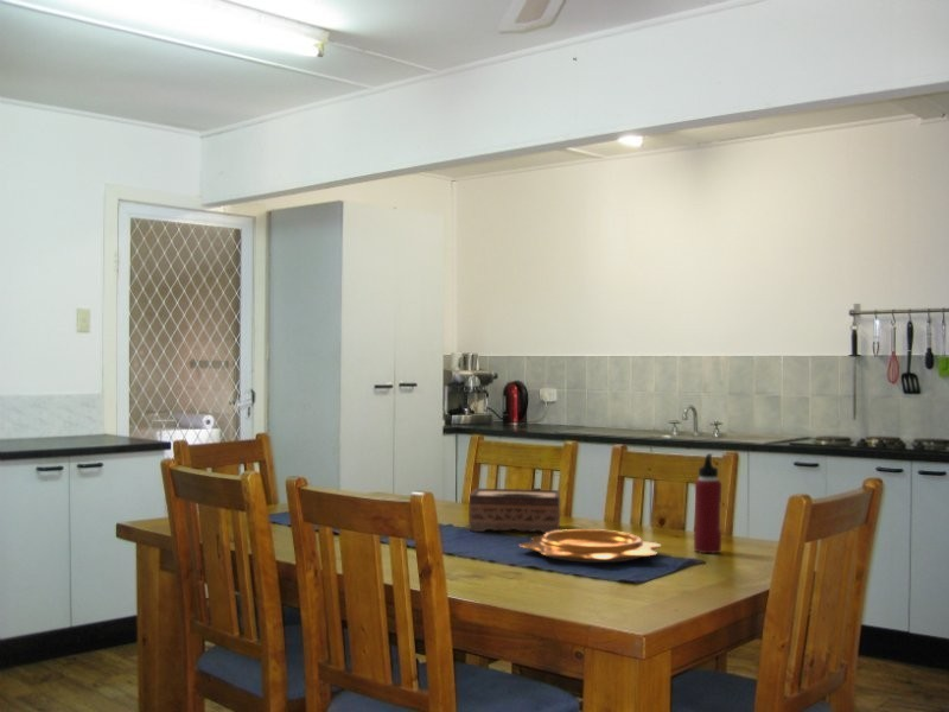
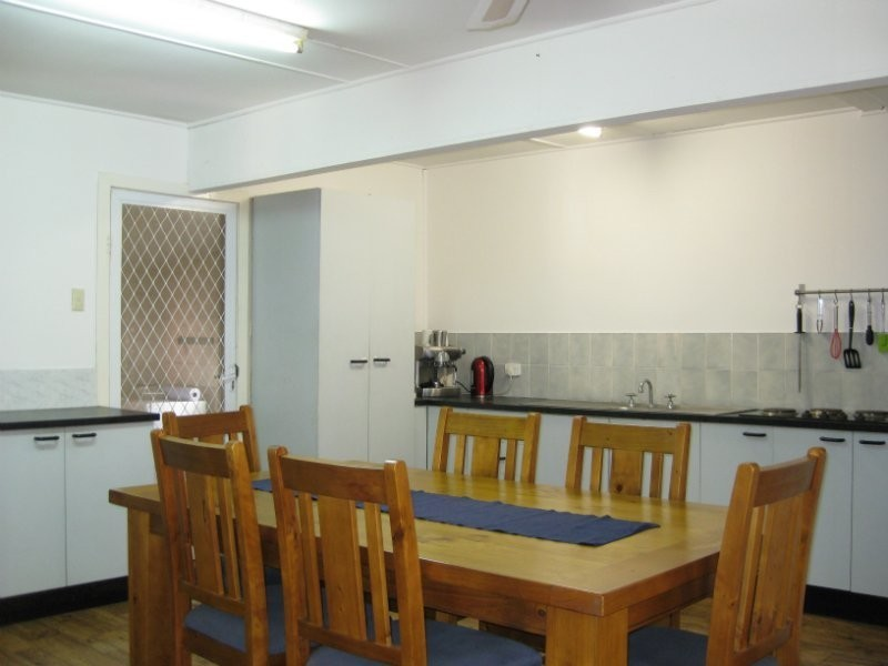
- decorative bowl [518,528,662,564]
- water bottle [693,452,722,554]
- tissue box [467,488,562,534]
